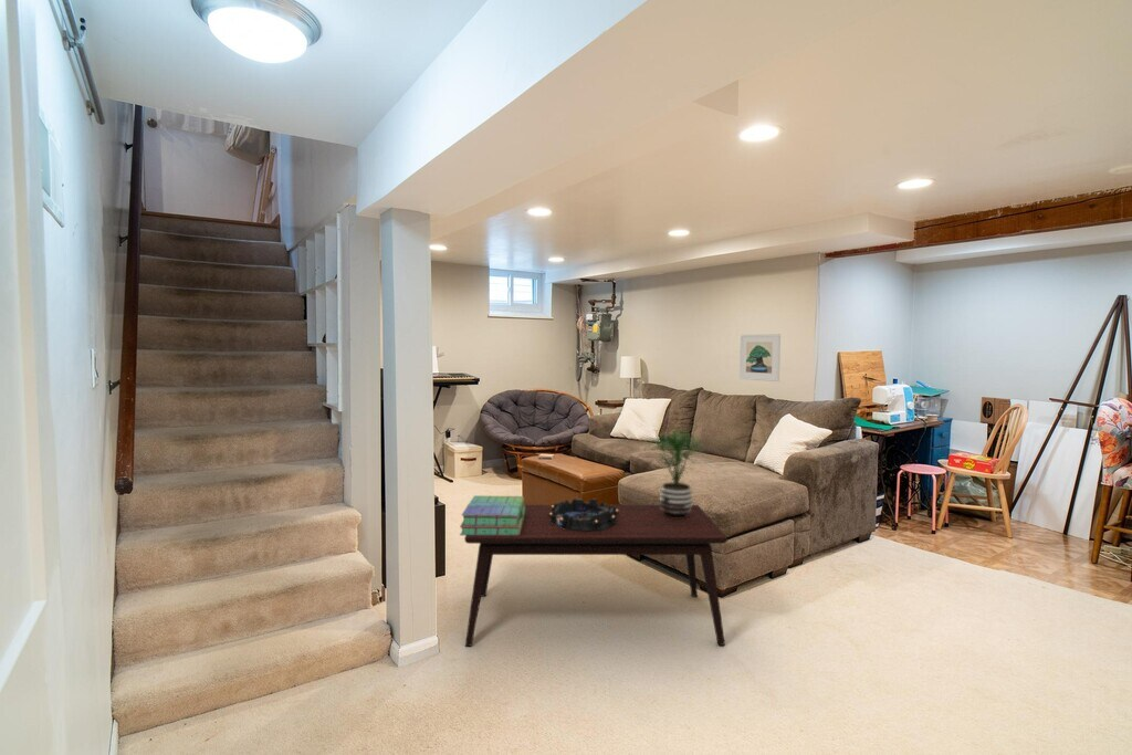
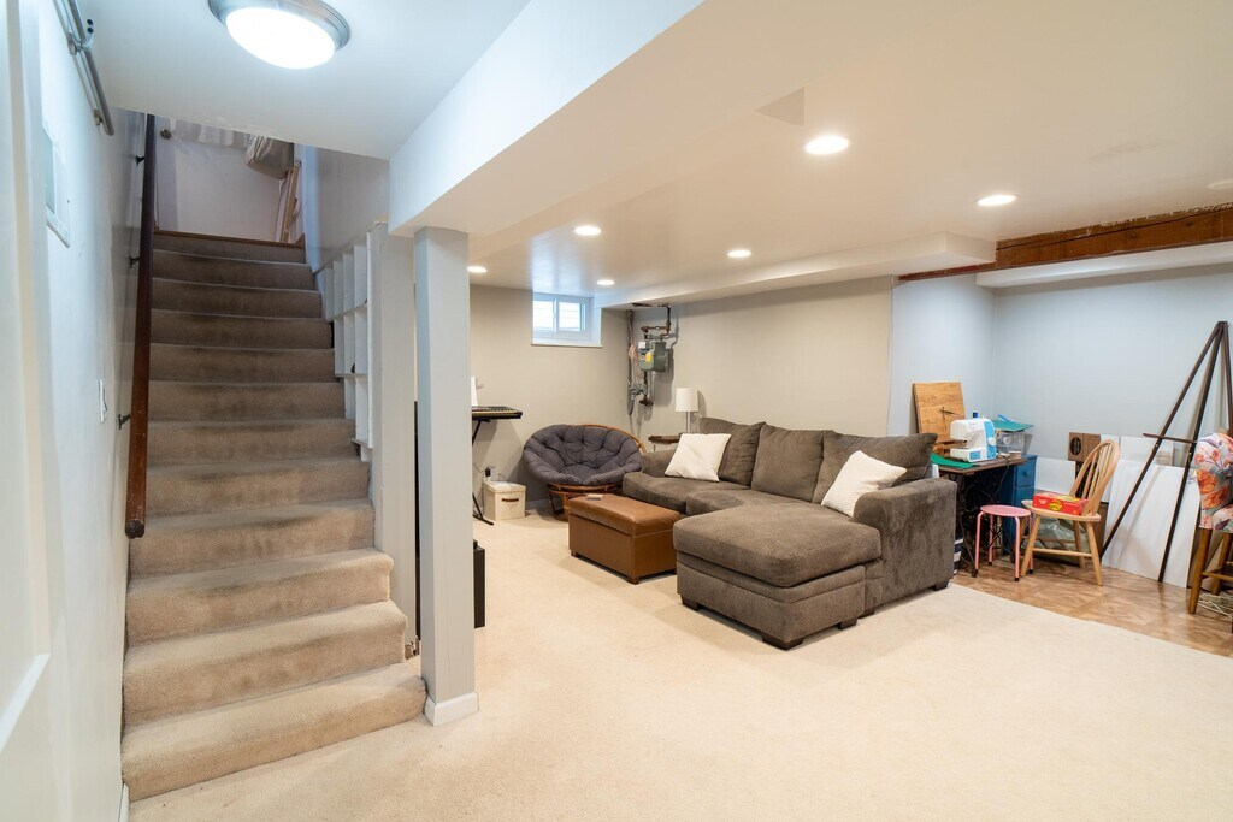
- decorative bowl [548,497,619,532]
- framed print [738,333,782,382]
- stack of books [459,494,525,536]
- potted plant [641,427,710,518]
- coffee table [463,504,729,648]
